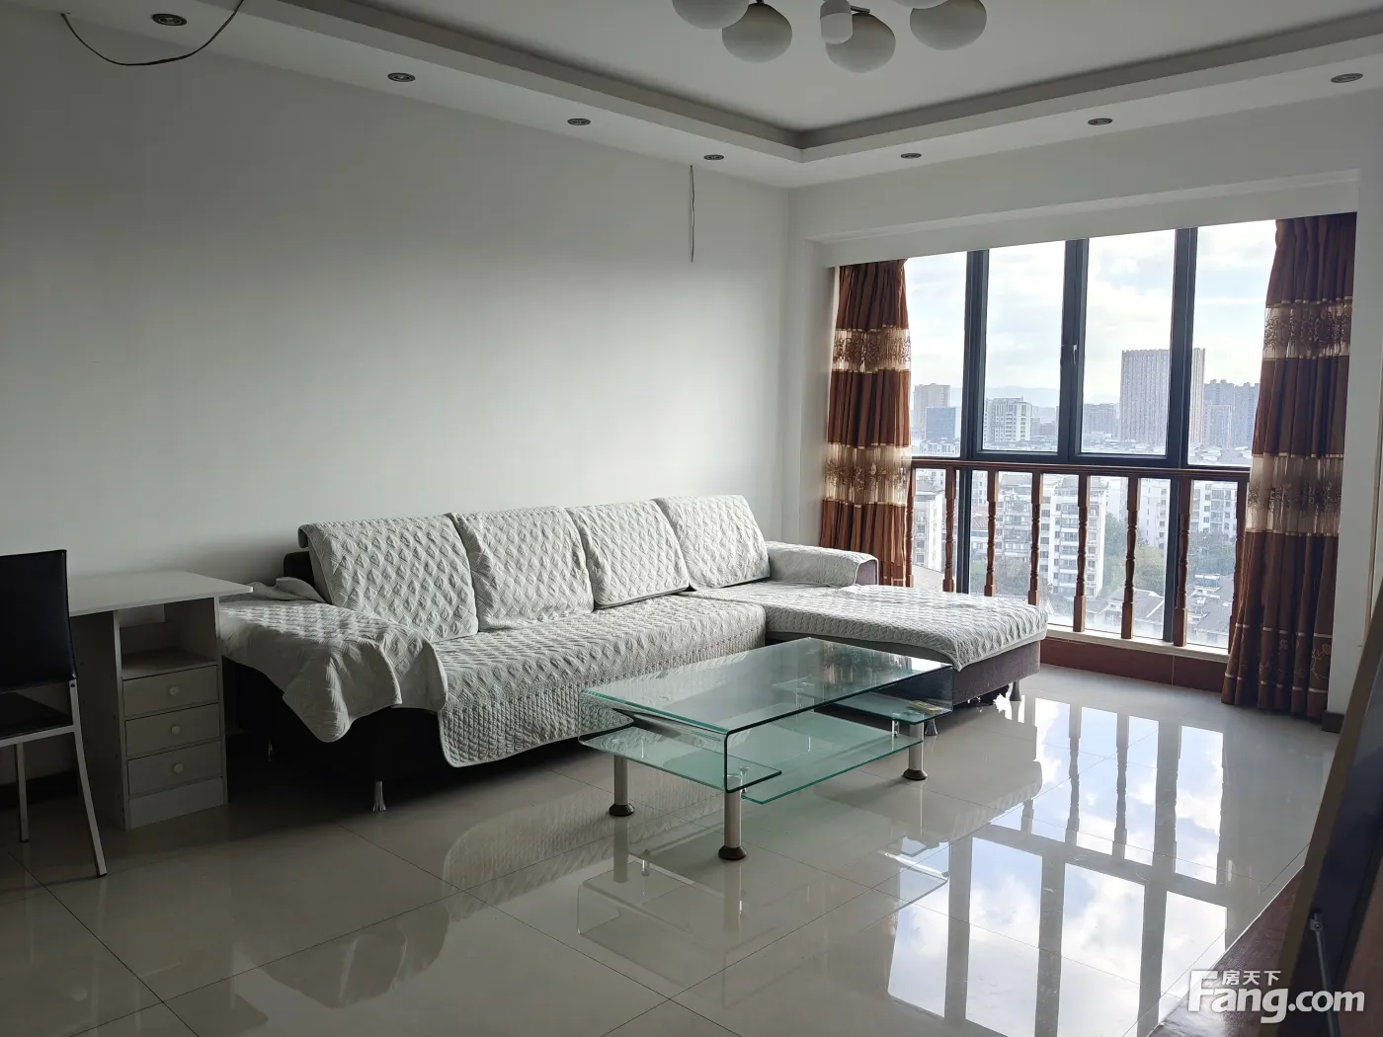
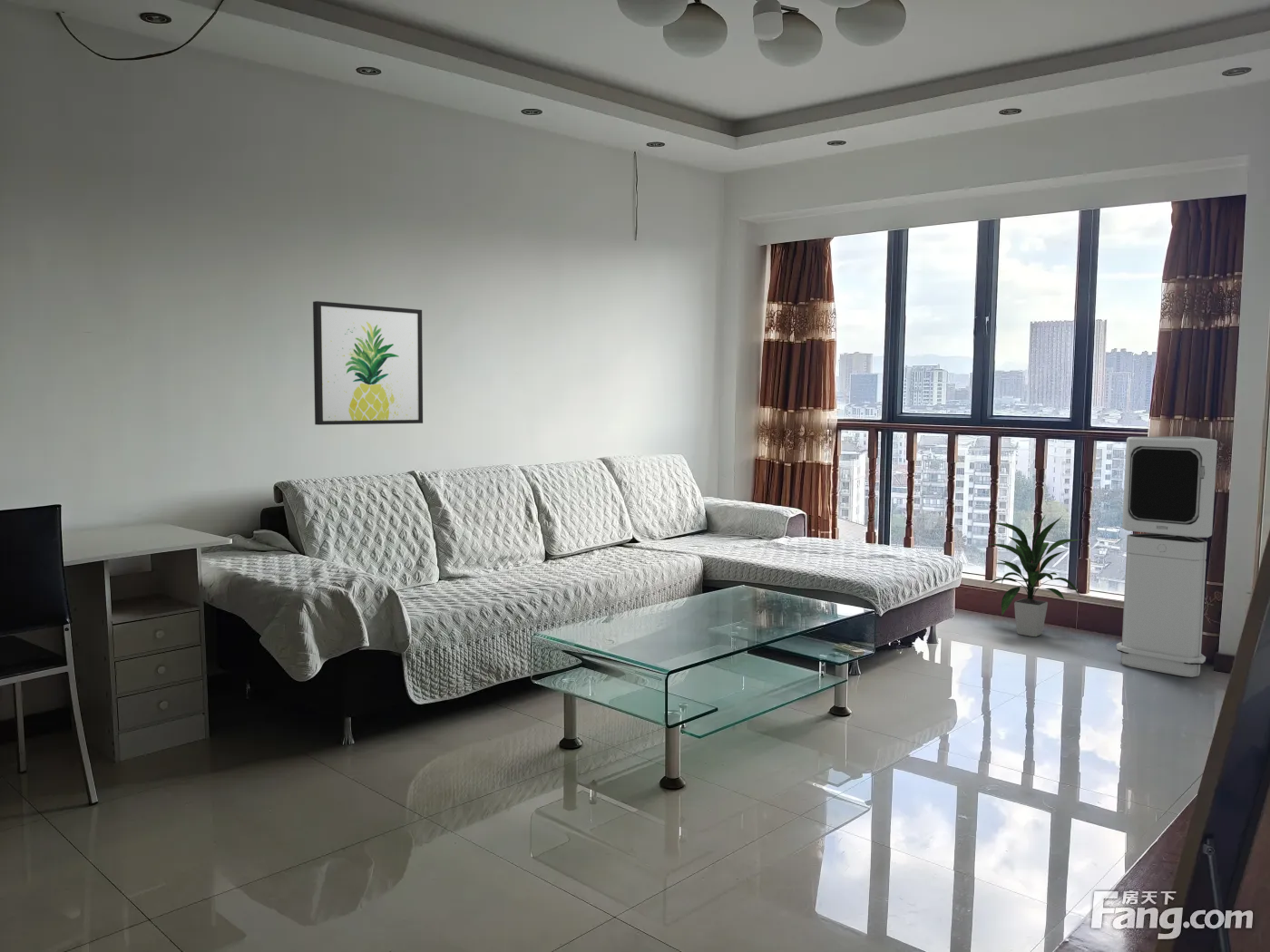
+ air purifier [1116,435,1218,678]
+ indoor plant [983,514,1081,637]
+ wall art [312,300,424,426]
